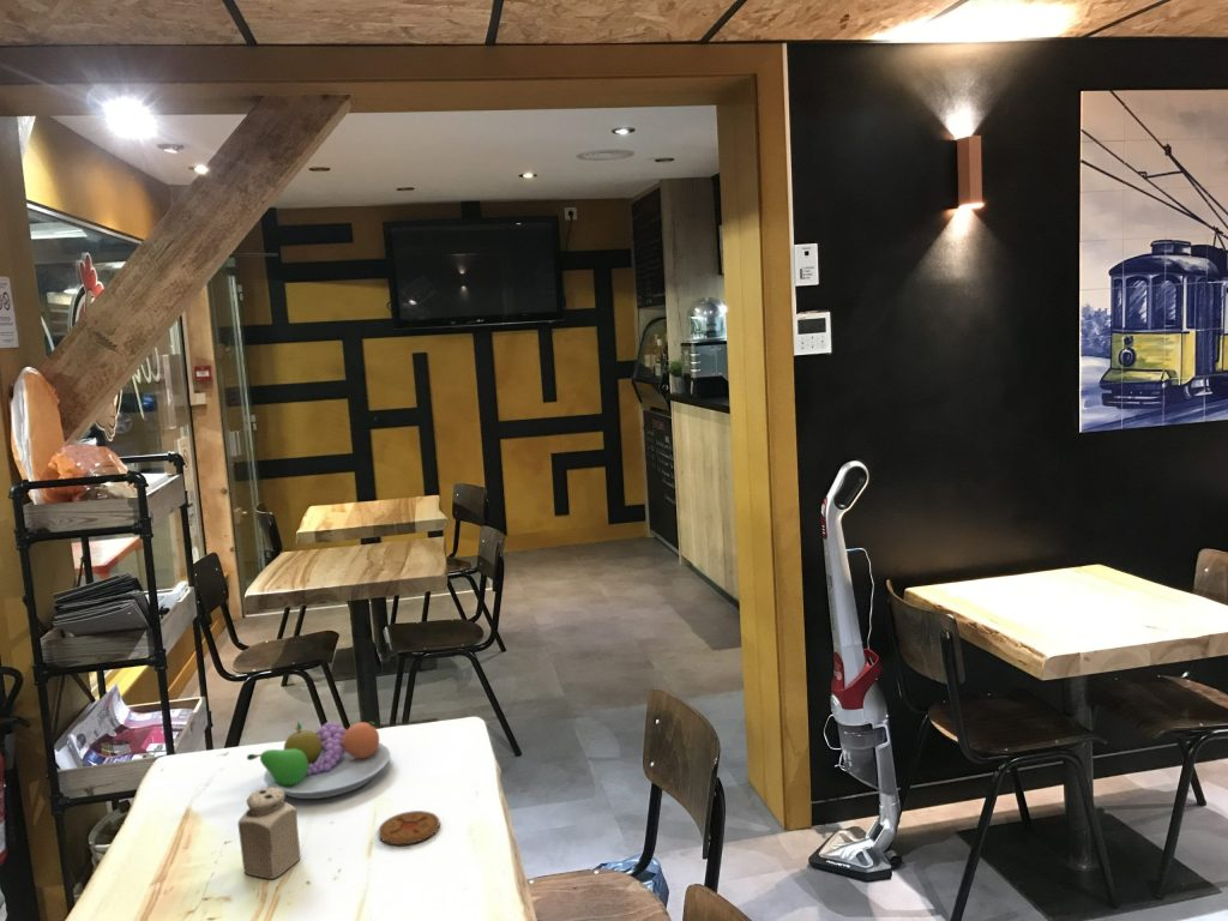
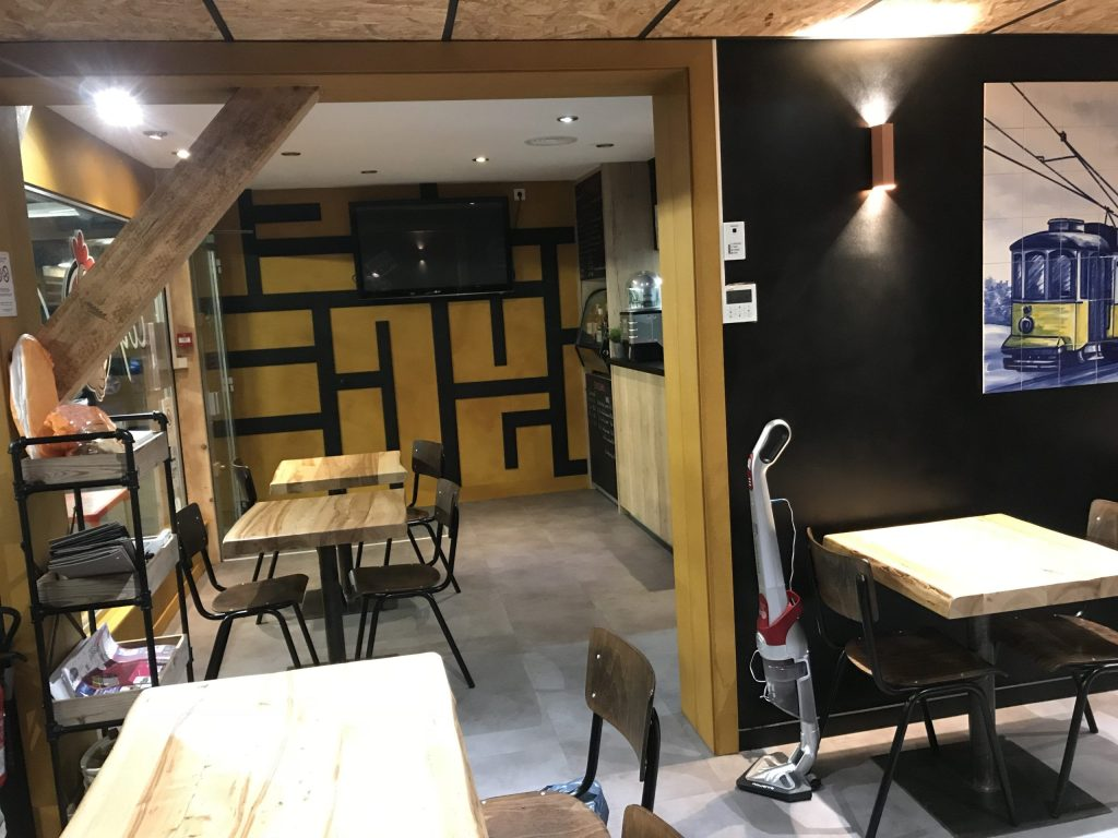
- coaster [378,809,441,845]
- fruit bowl [246,721,392,800]
- salt shaker [236,787,301,880]
